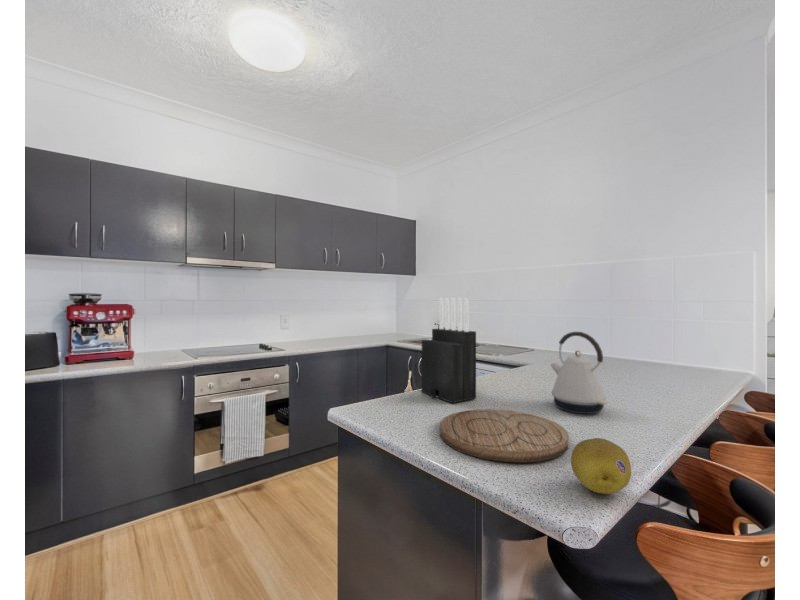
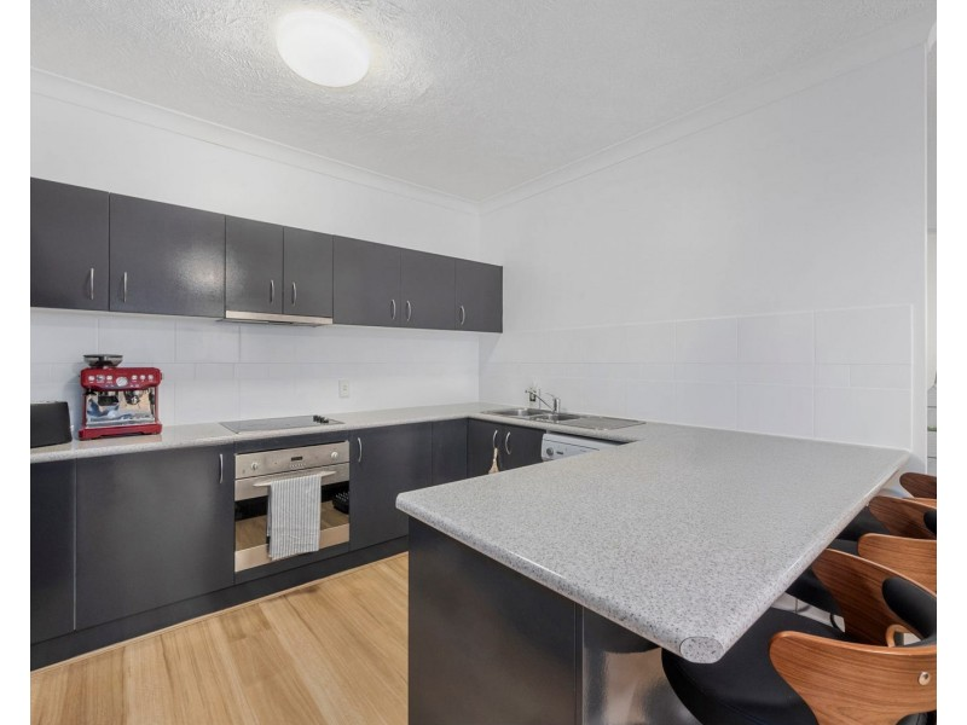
- kettle [549,331,608,415]
- fruit [570,437,632,495]
- knife block [421,297,477,404]
- cutting board [439,408,569,464]
